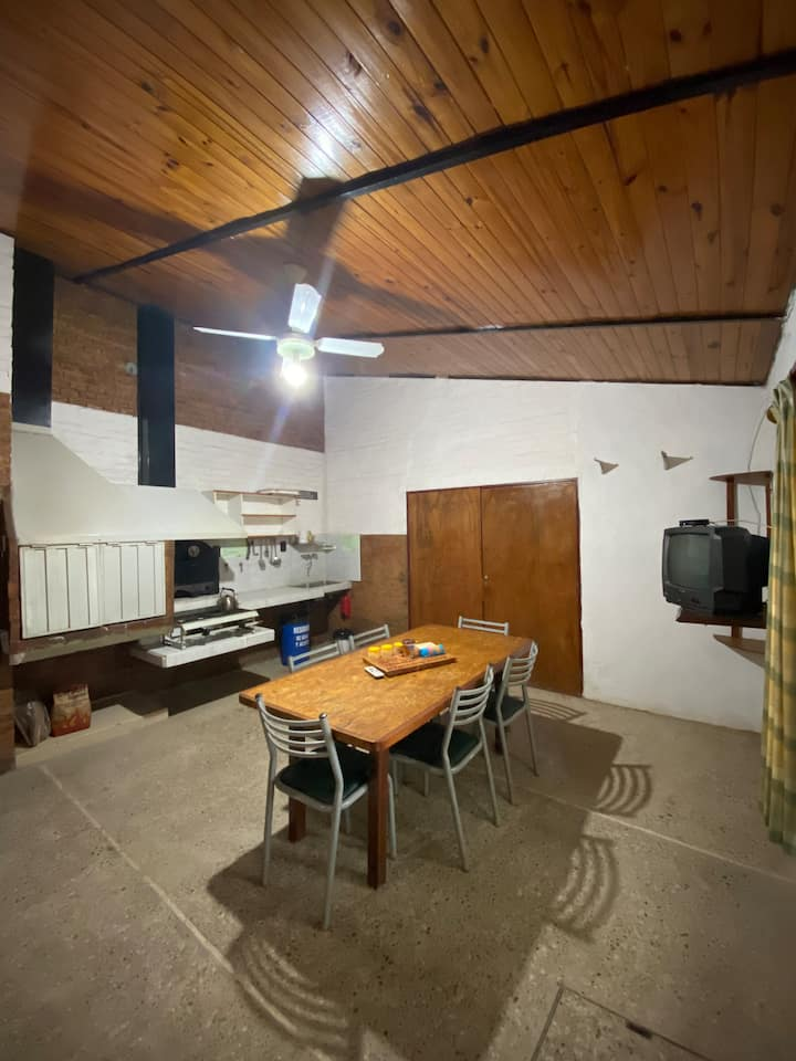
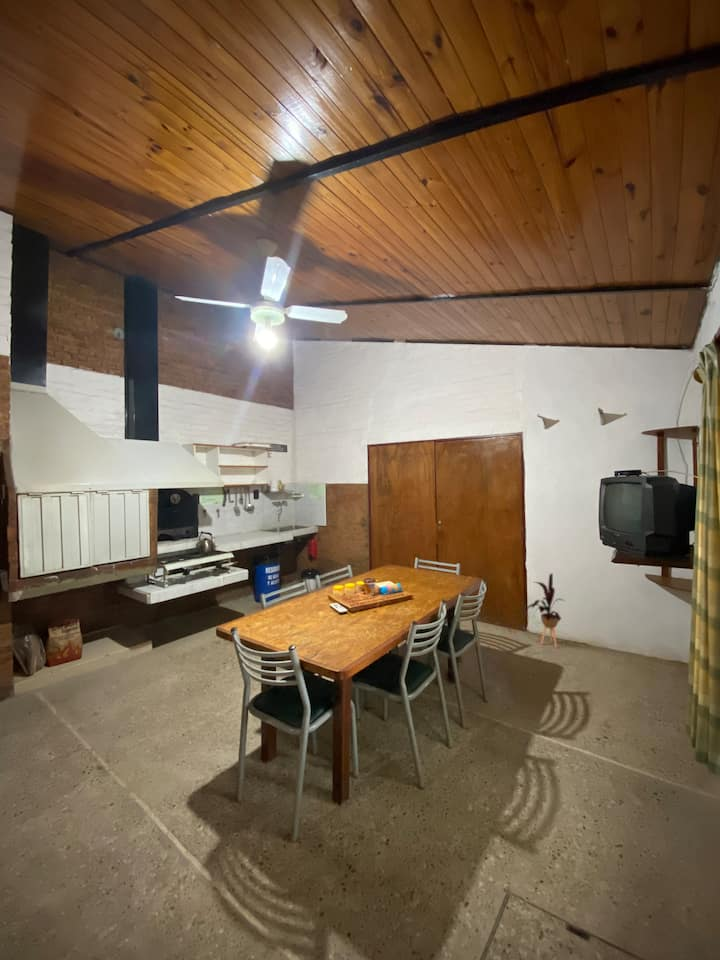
+ house plant [522,573,566,649]
